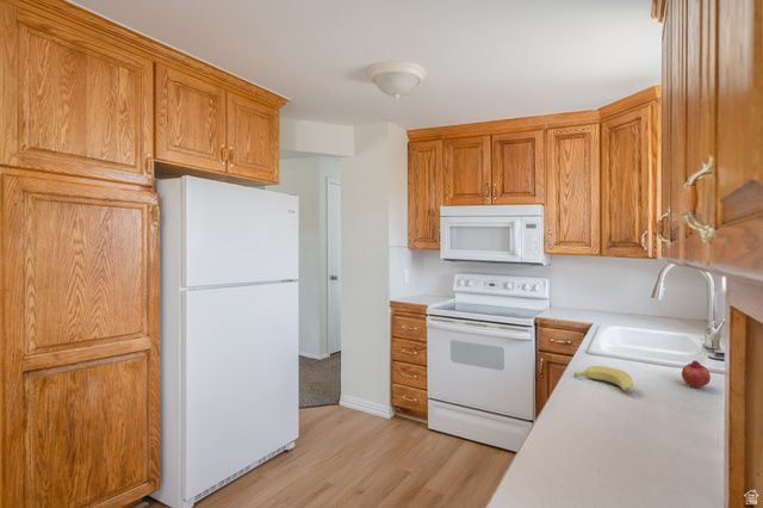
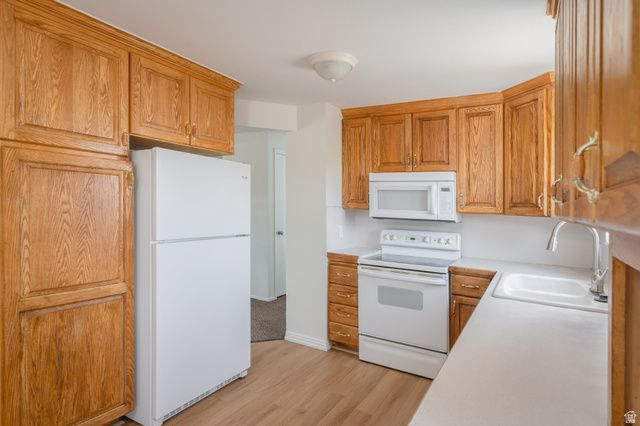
- fruit [681,359,712,389]
- banana [572,365,634,394]
